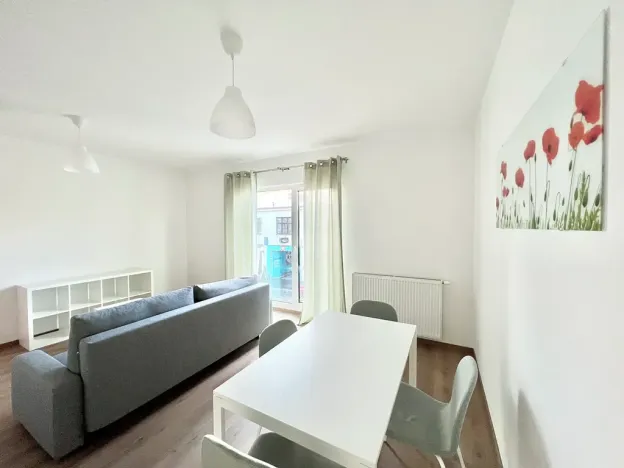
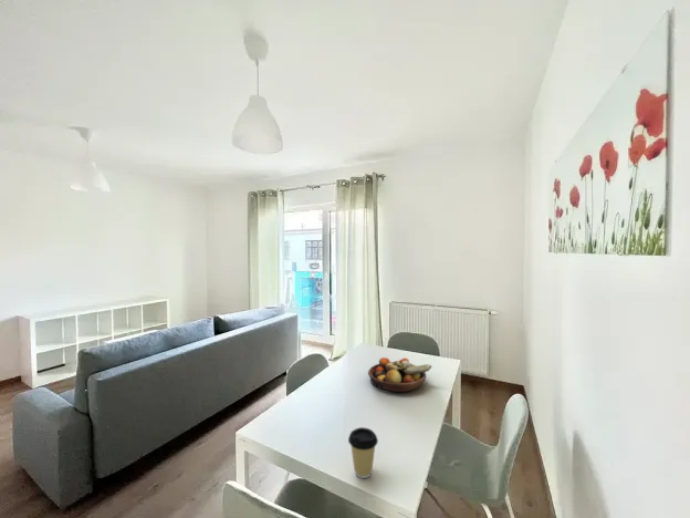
+ fruit bowl [367,356,432,393]
+ coffee cup [347,426,379,479]
